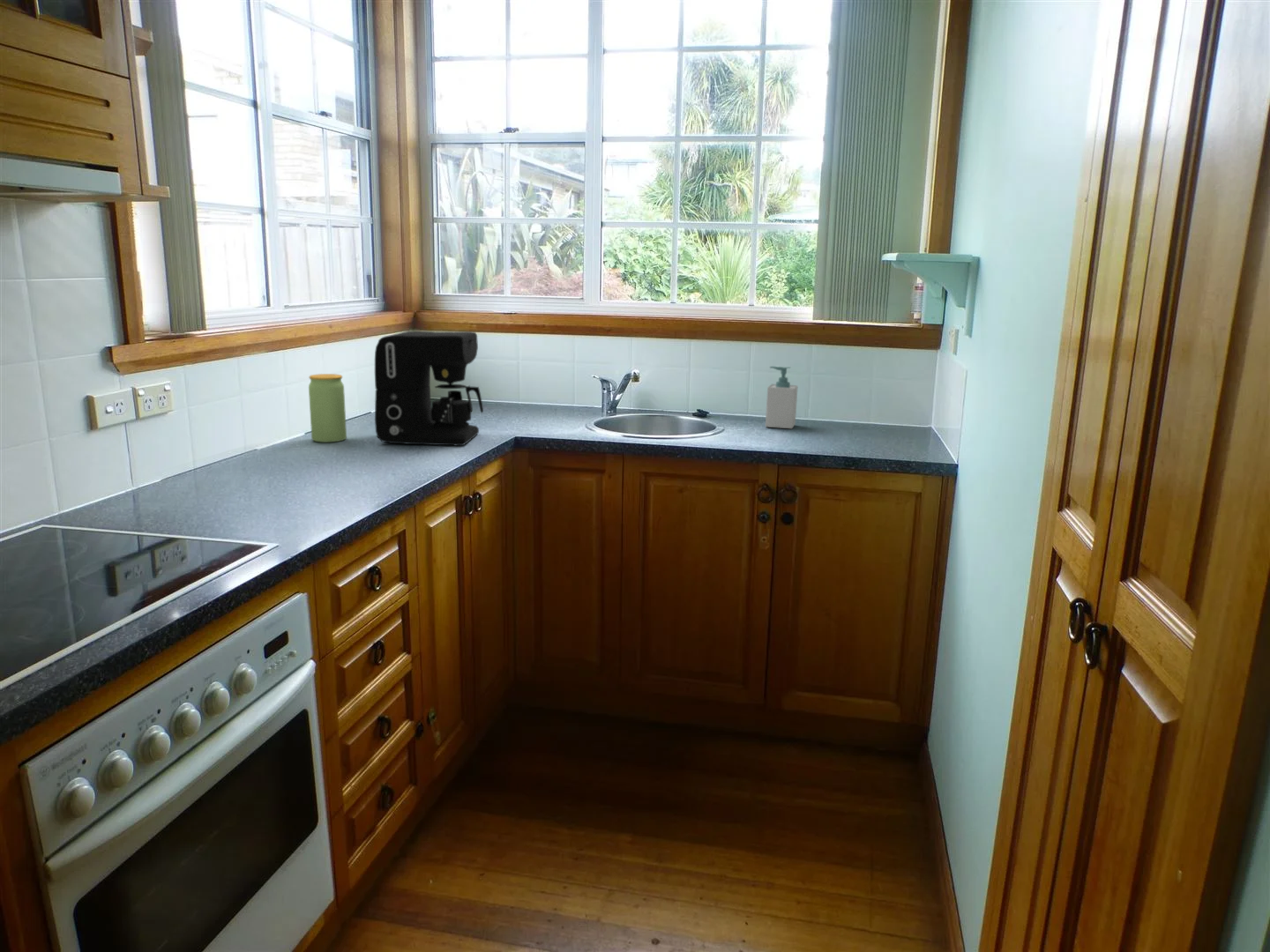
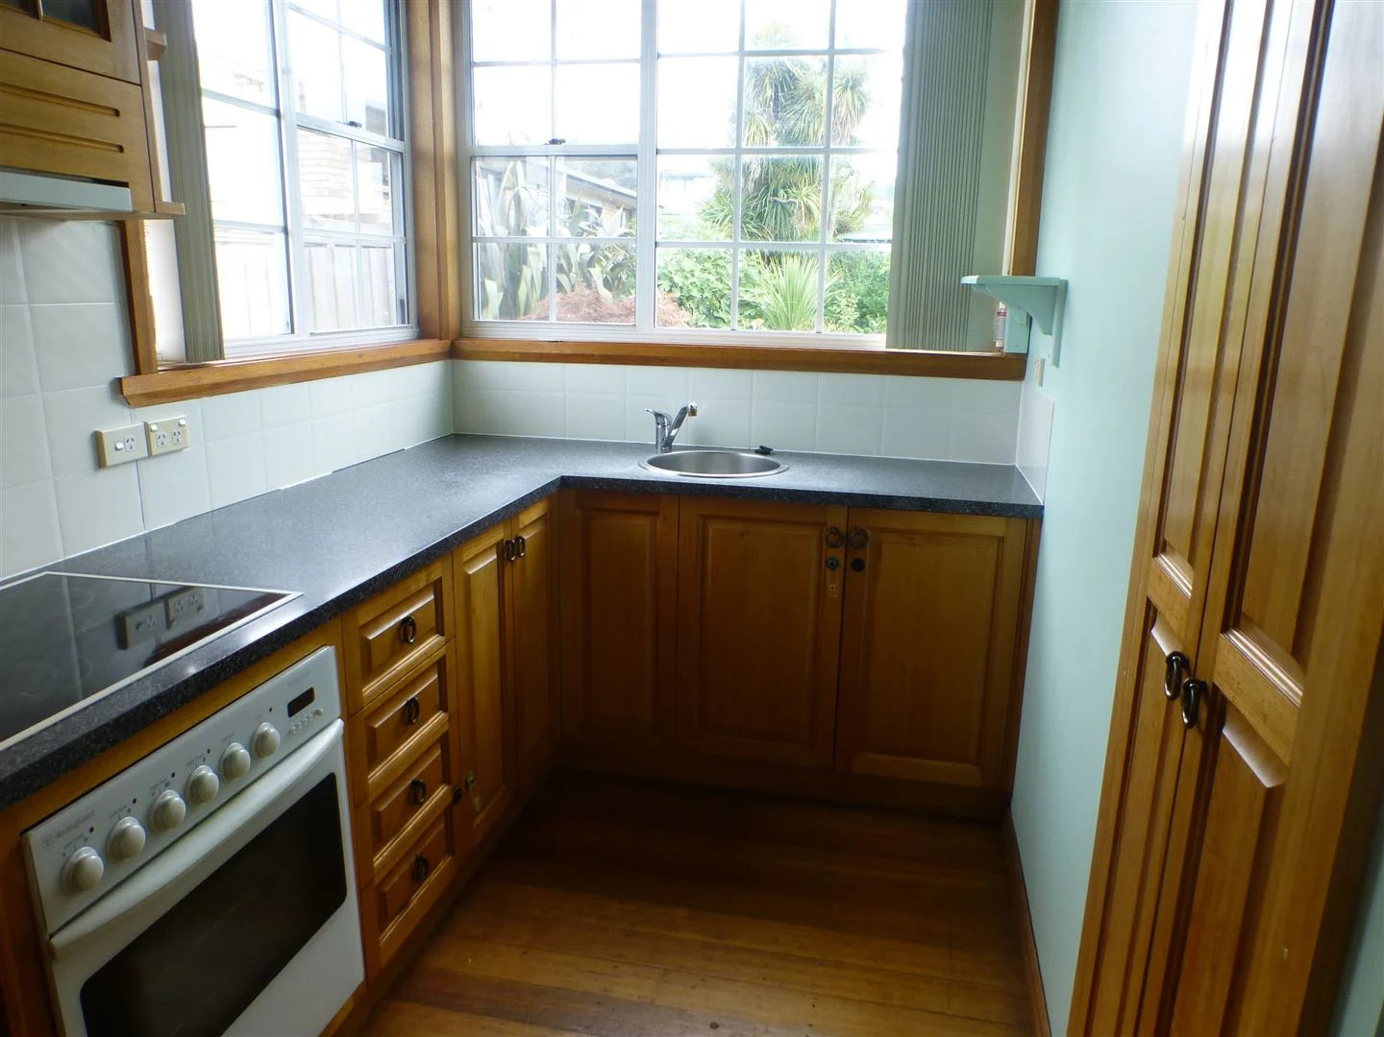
- coffee maker [374,331,484,446]
- jar [308,373,347,443]
- soap bottle [765,366,799,429]
